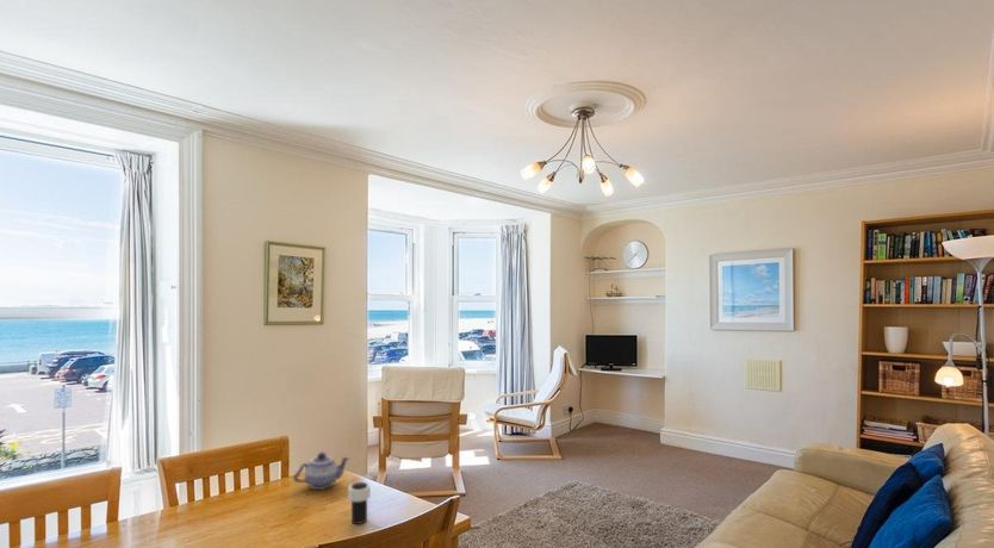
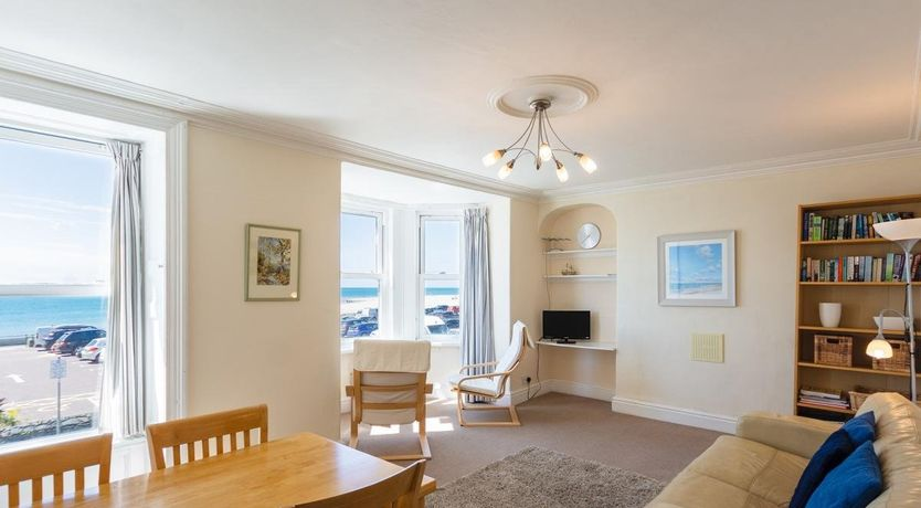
- cup [347,481,372,525]
- teapot [292,452,352,491]
